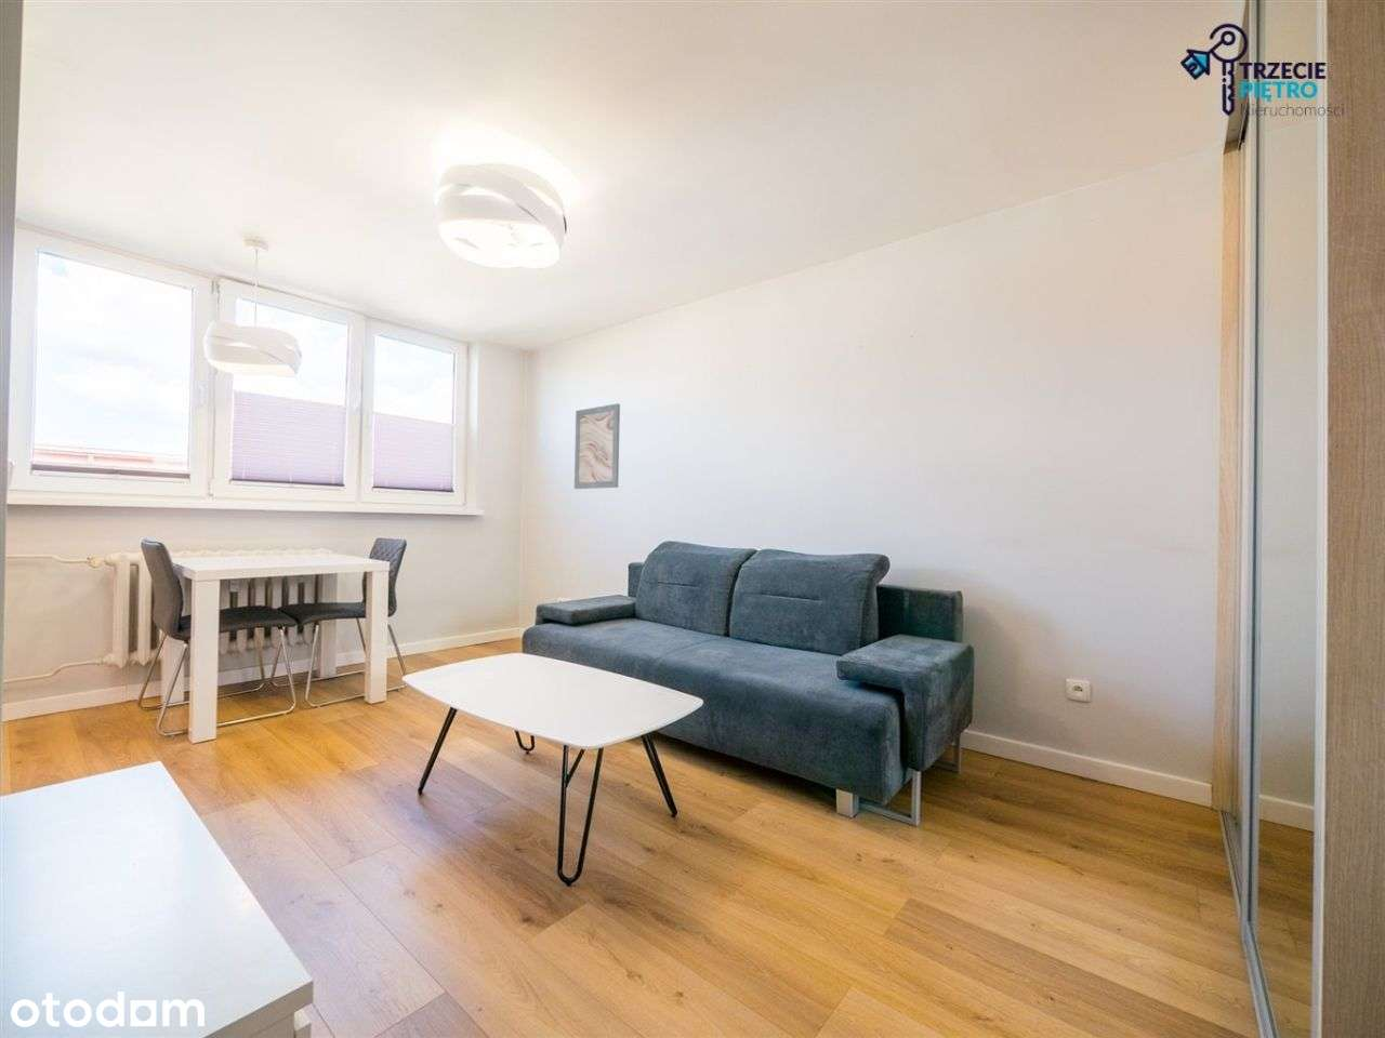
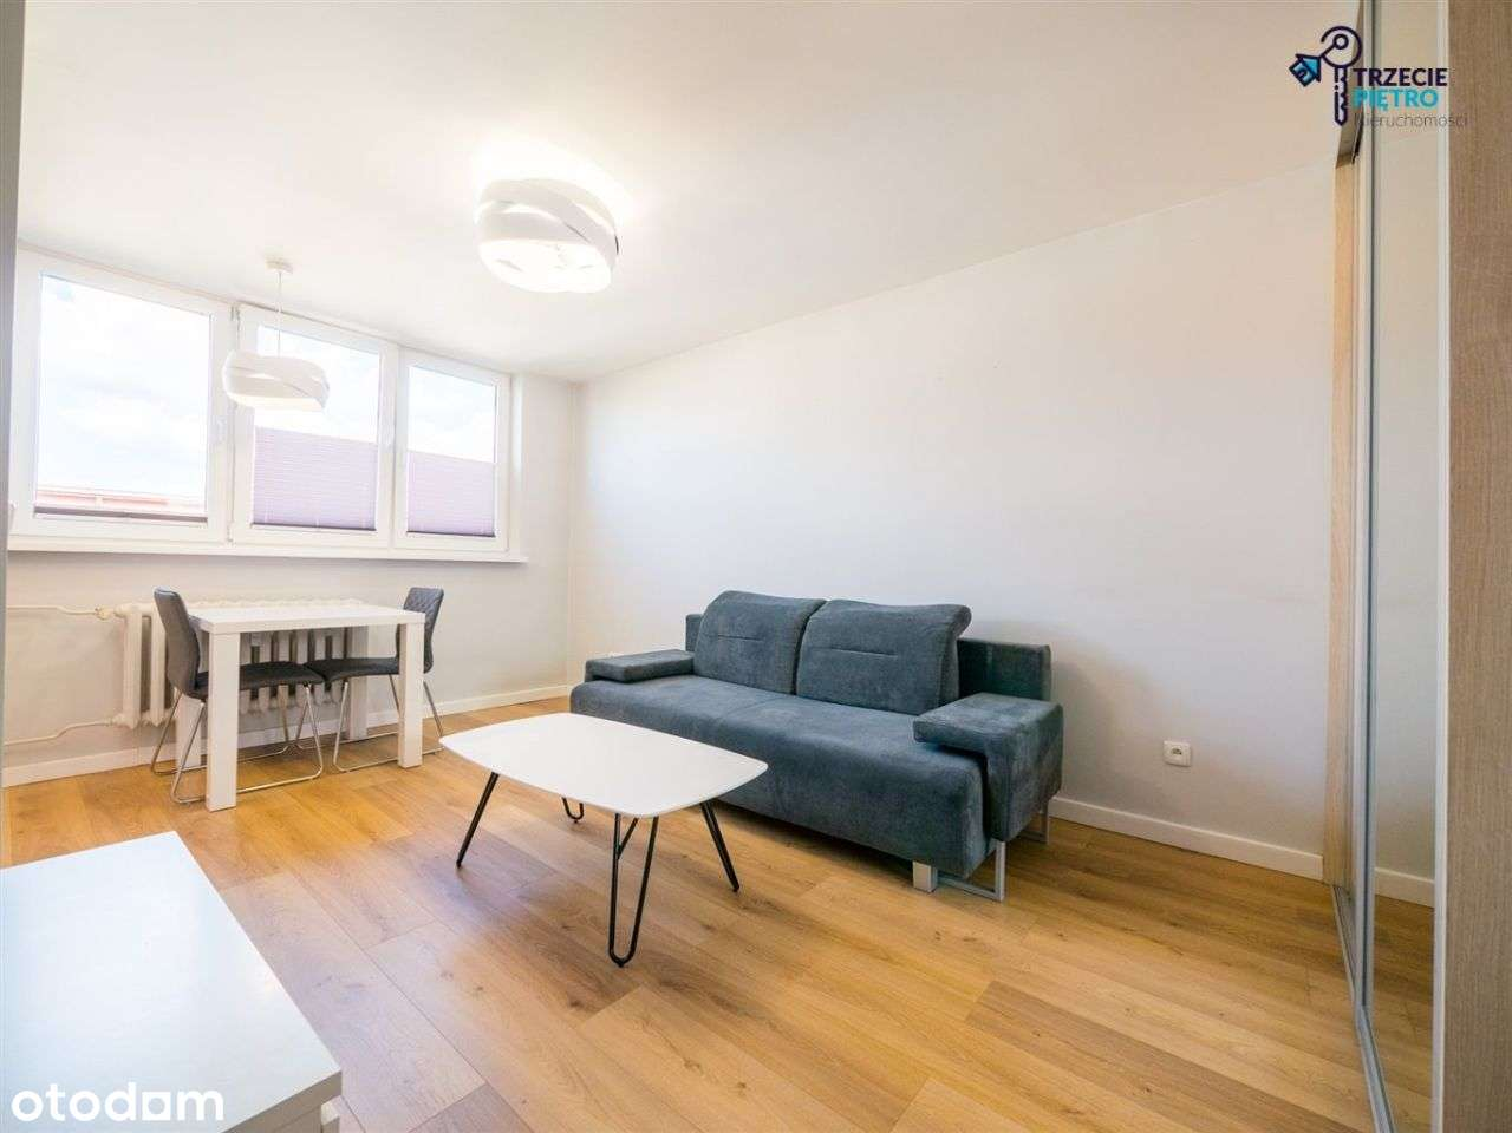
- wall art [574,402,622,490]
